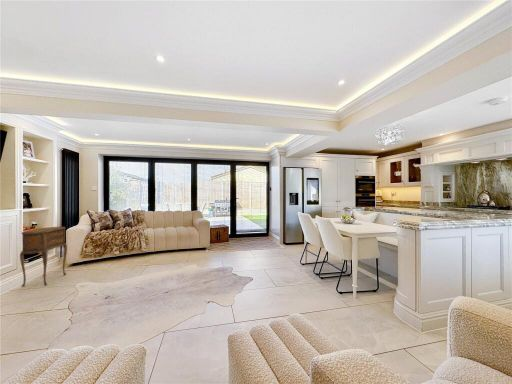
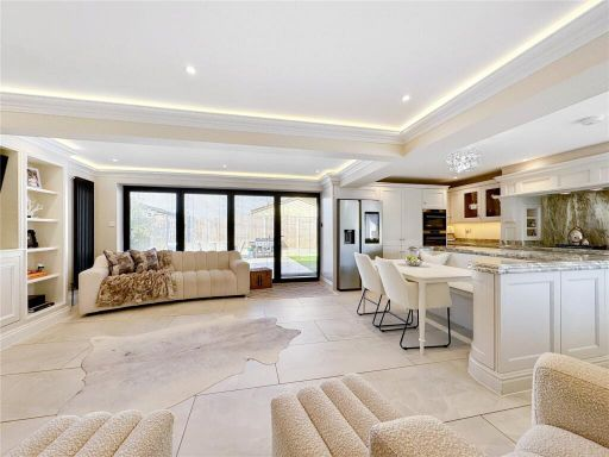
- side table [19,226,68,288]
